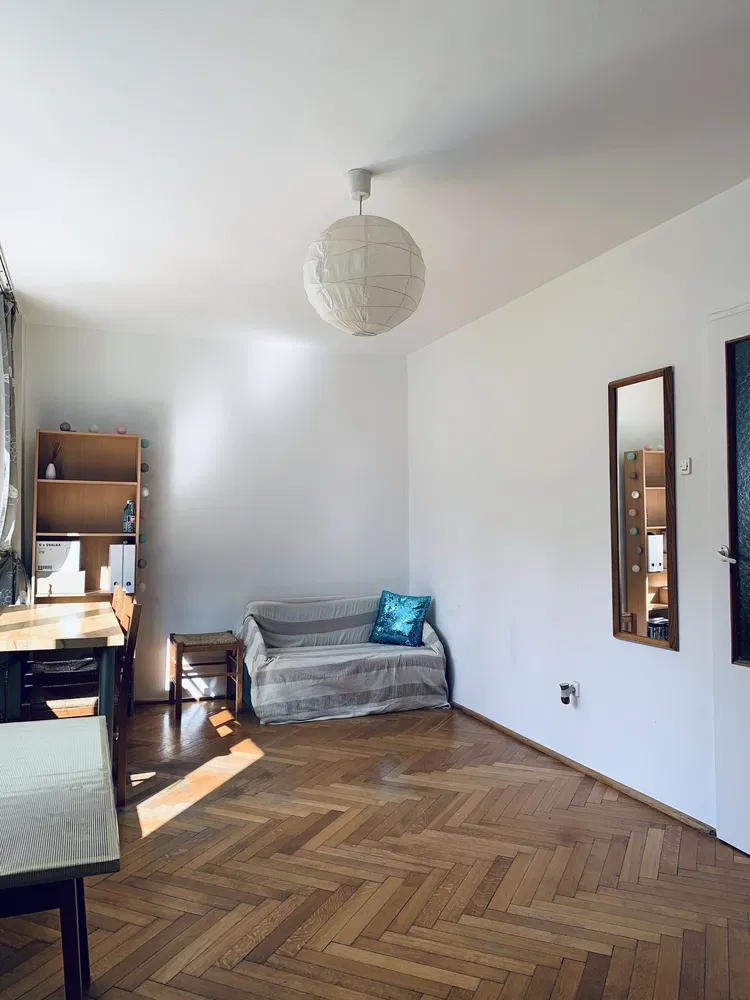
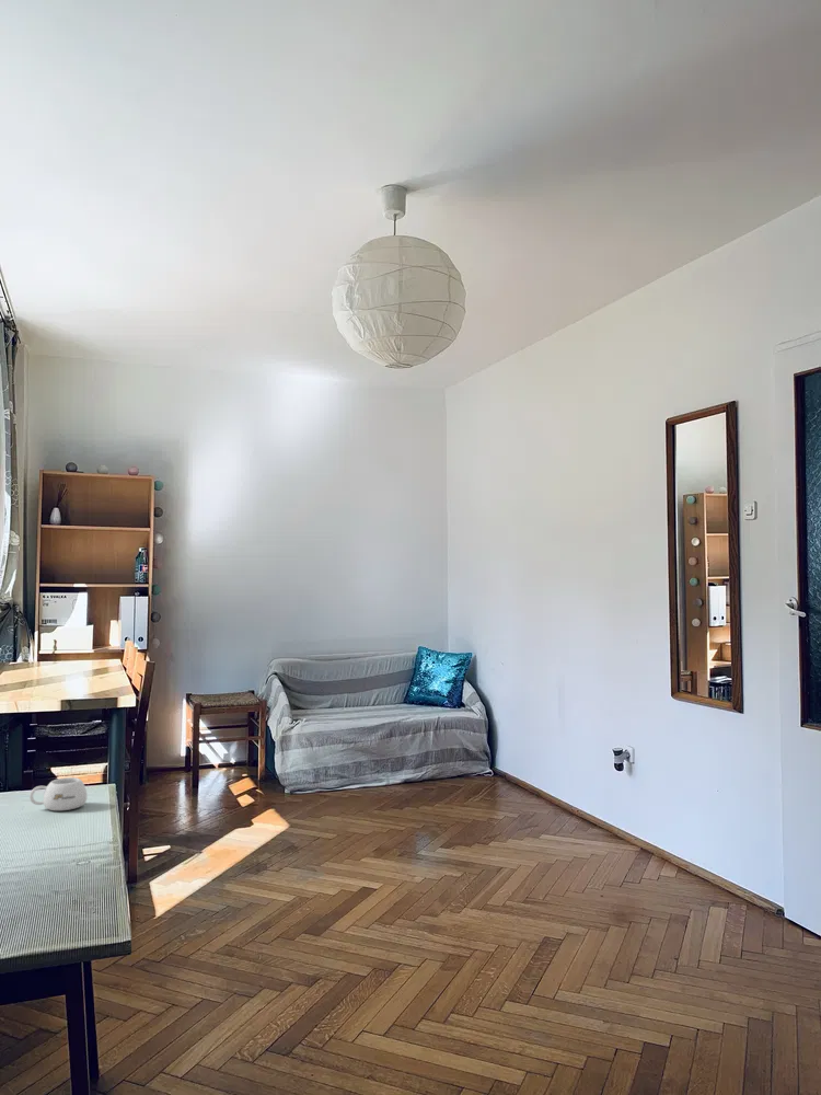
+ mug [28,776,88,811]
